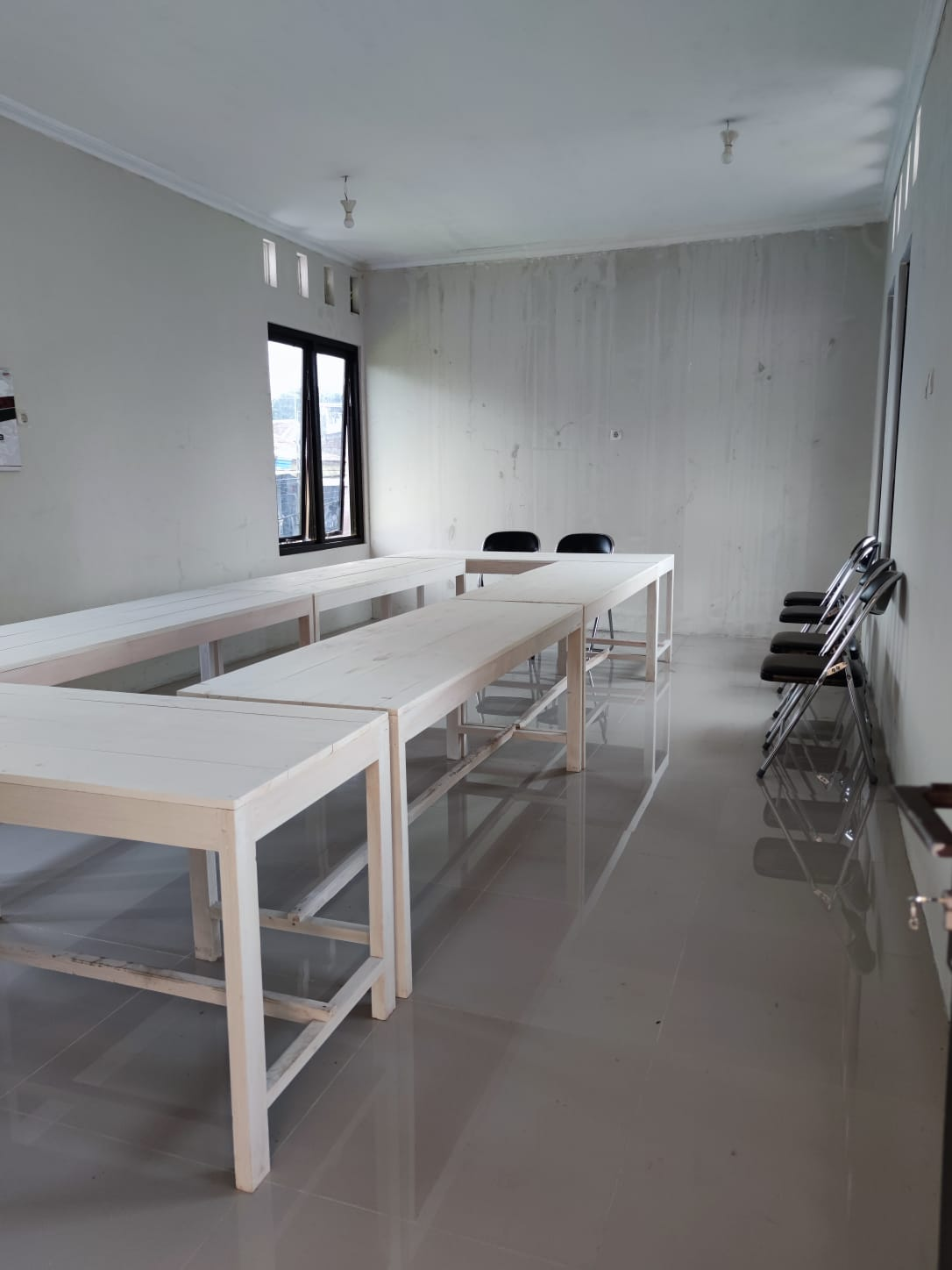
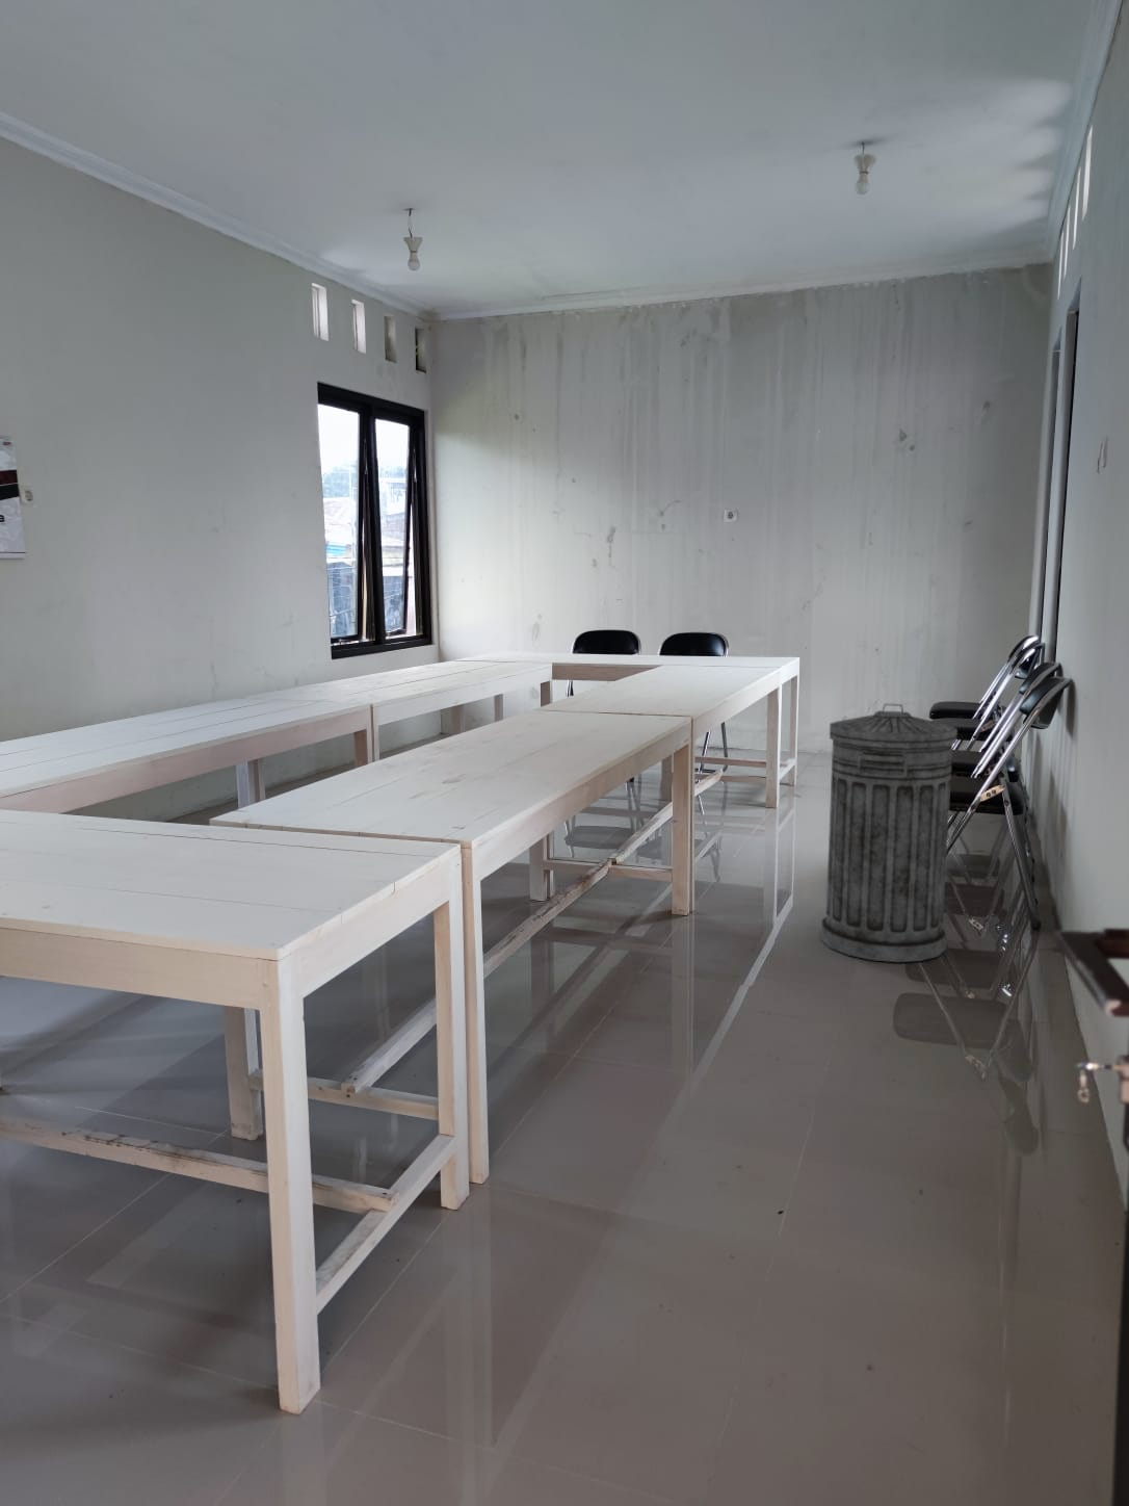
+ trash can [821,703,958,963]
